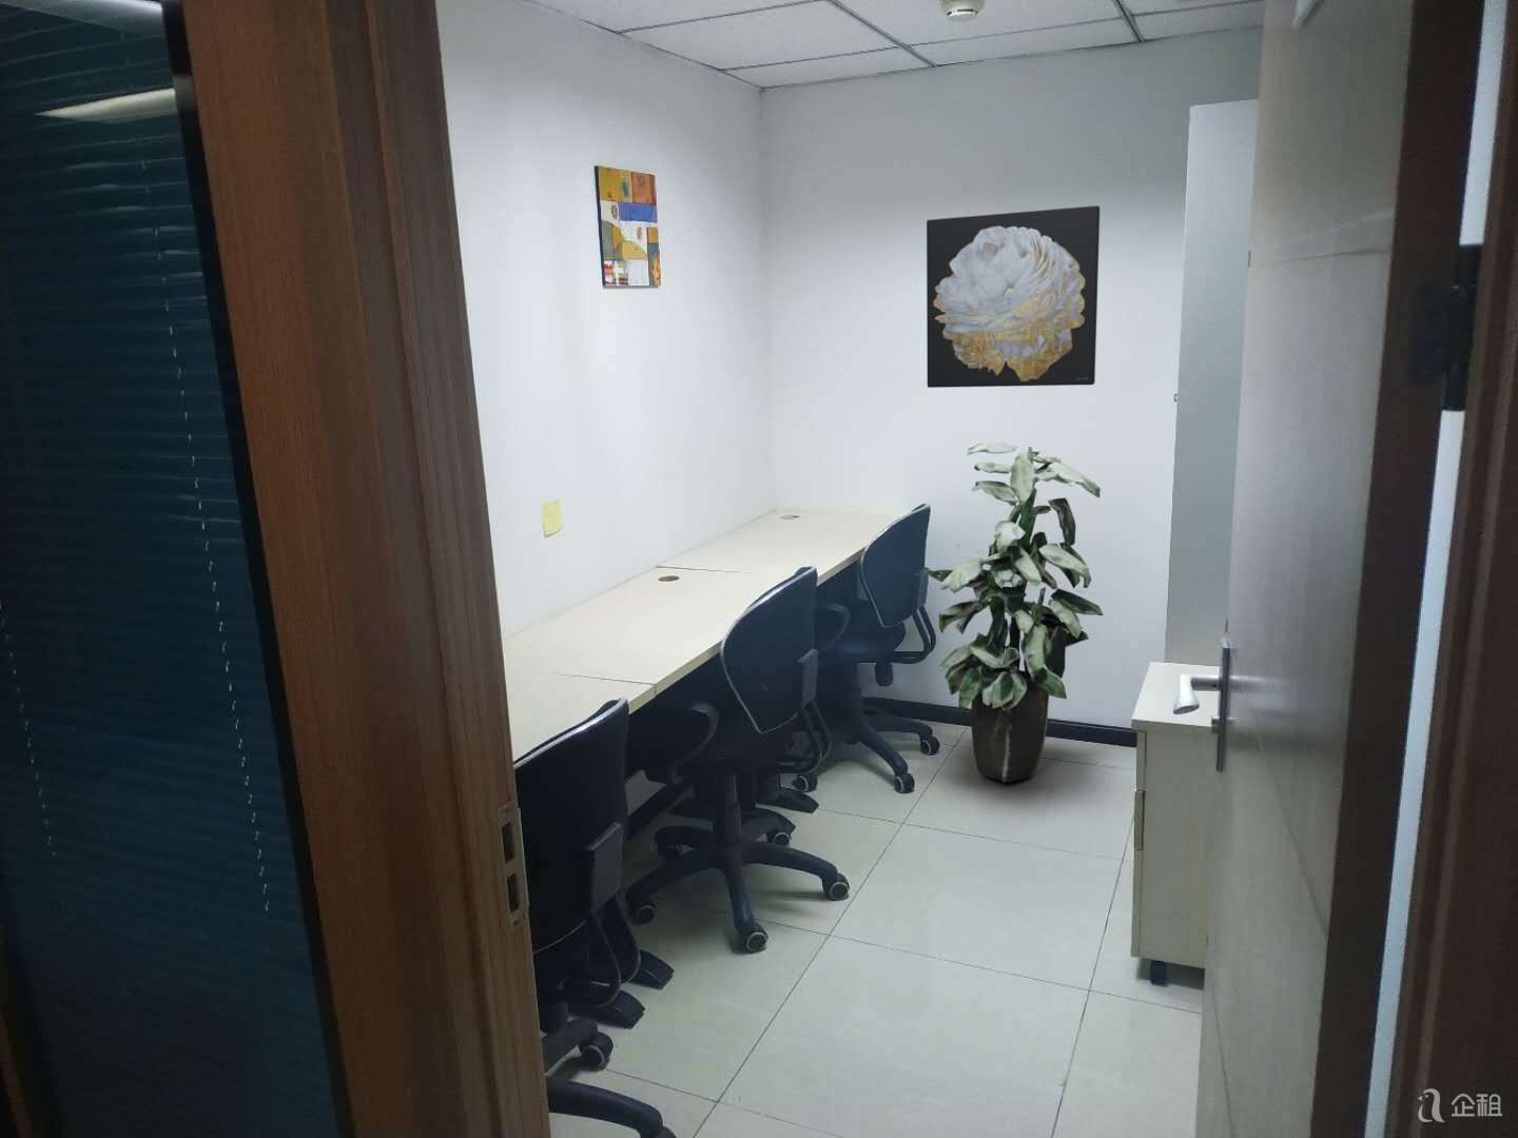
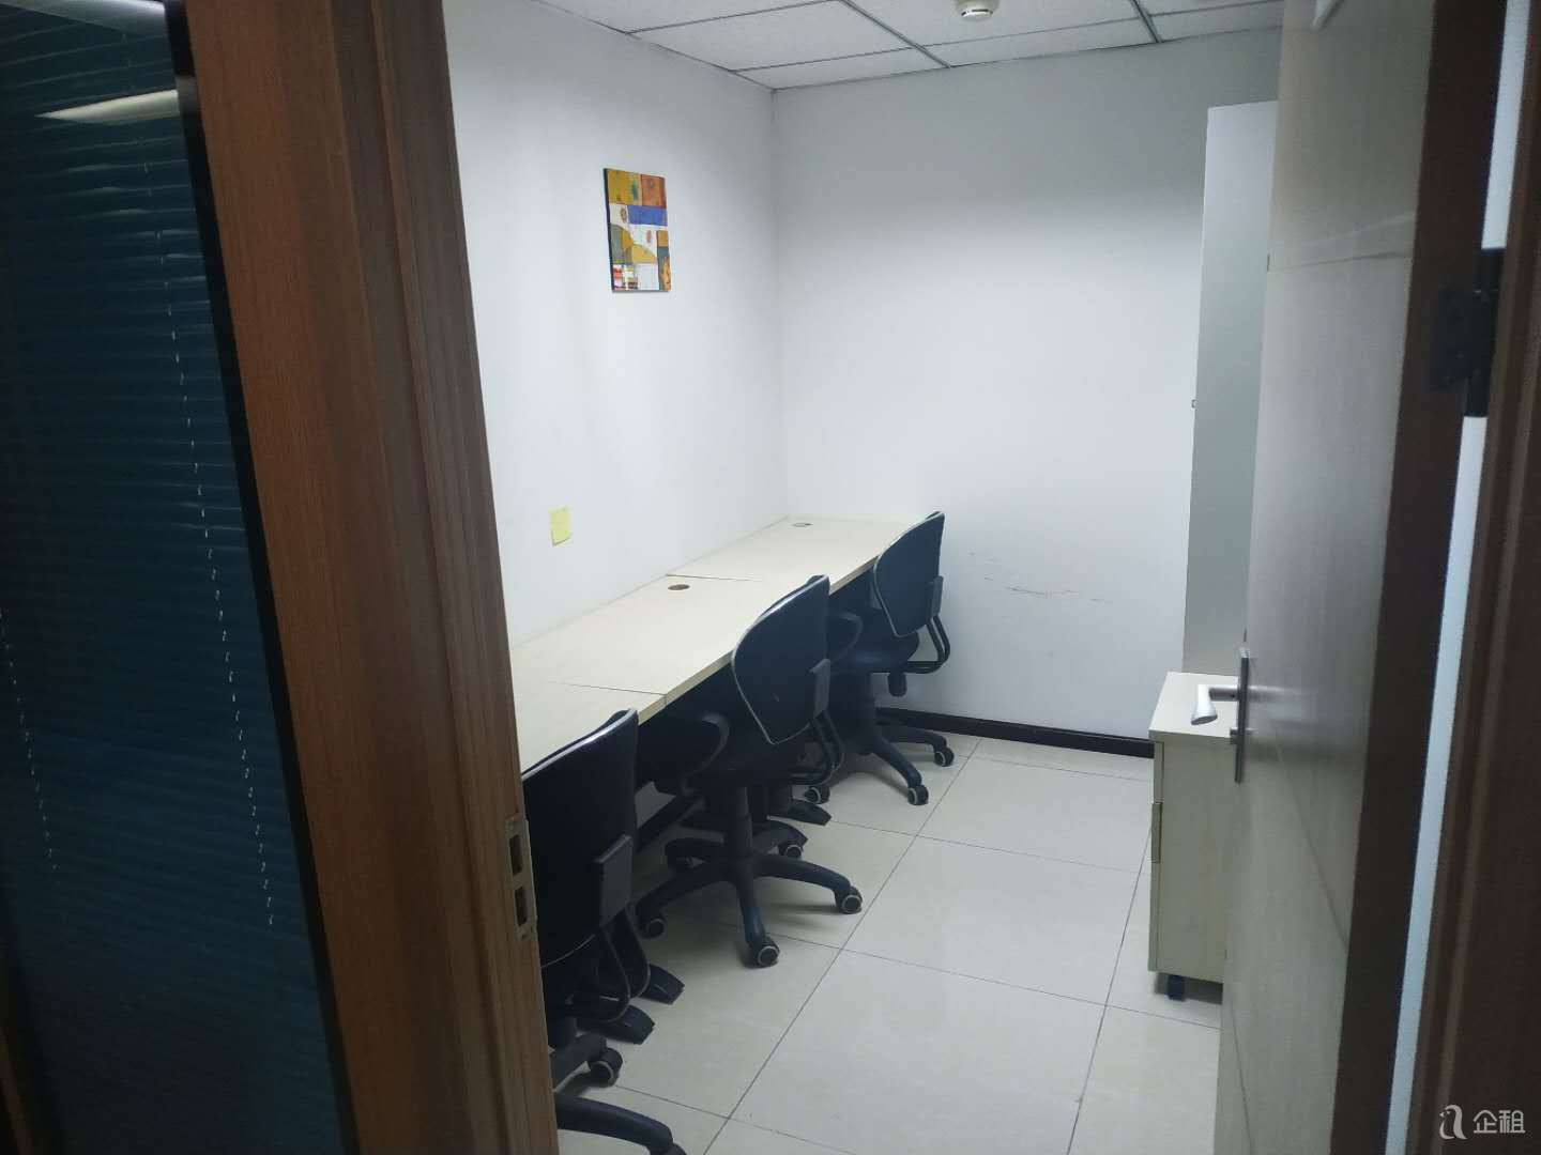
- indoor plant [923,441,1103,783]
- wall art [925,204,1101,388]
